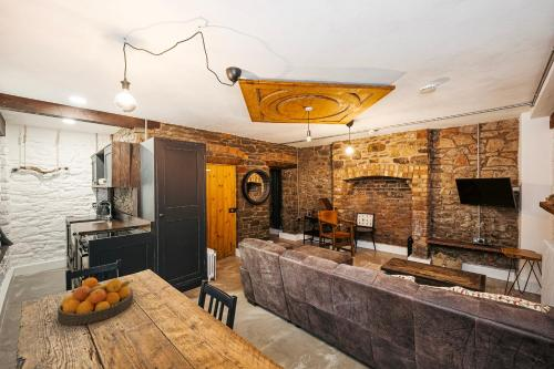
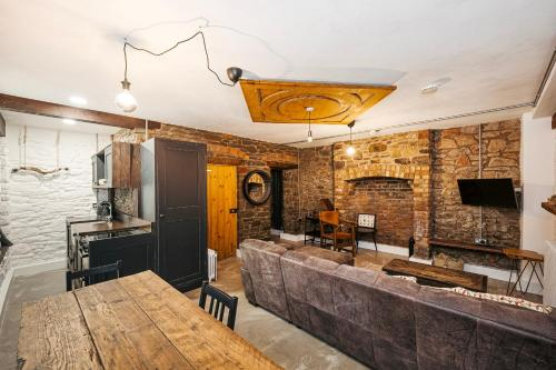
- fruit bowl [57,277,134,326]
